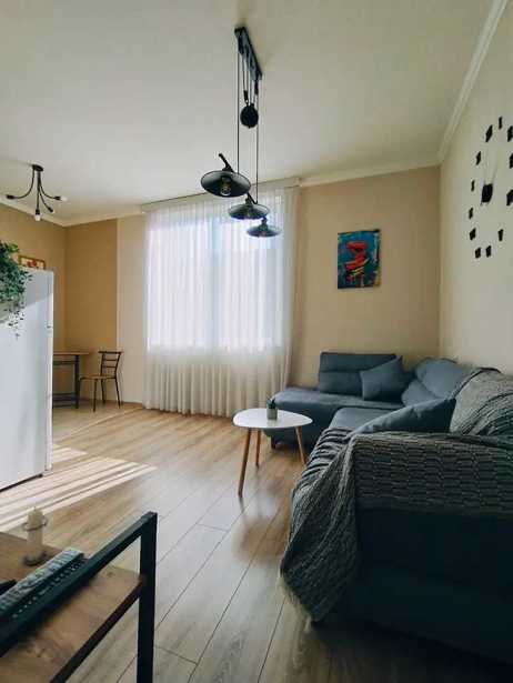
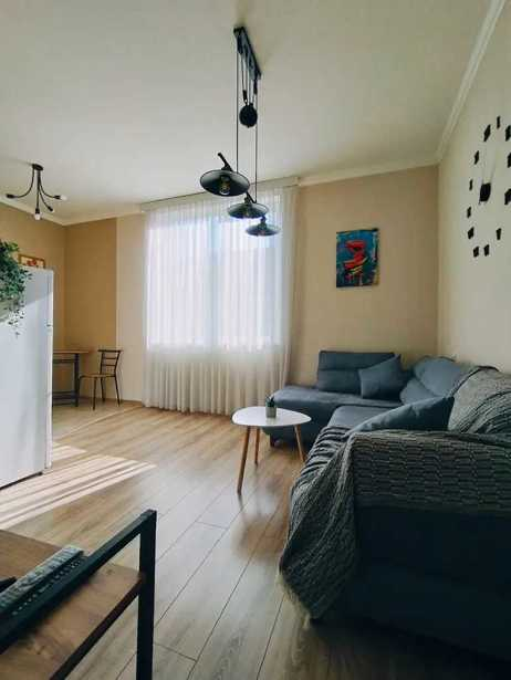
- candle [20,505,50,566]
